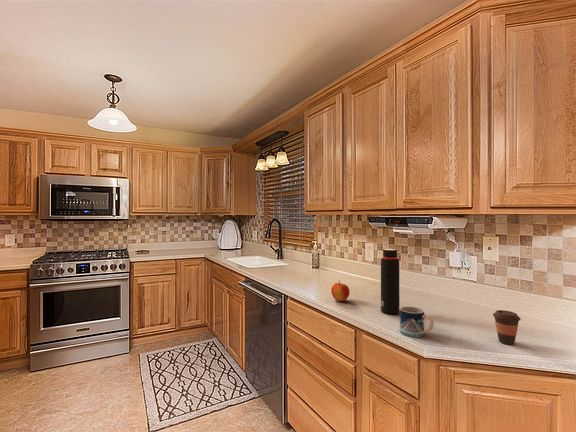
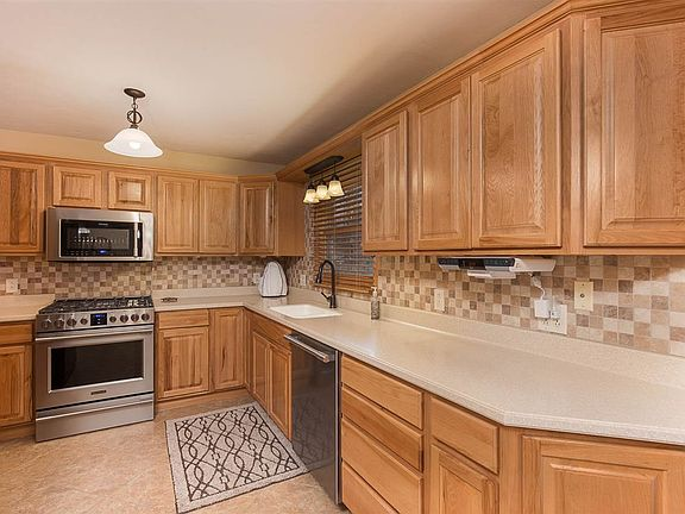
- mug [399,305,435,338]
- apple [330,280,351,302]
- coffee cup [492,309,522,346]
- water bottle [380,248,401,315]
